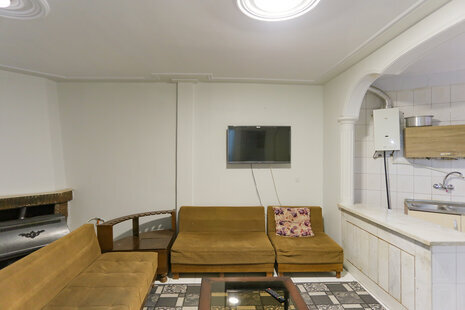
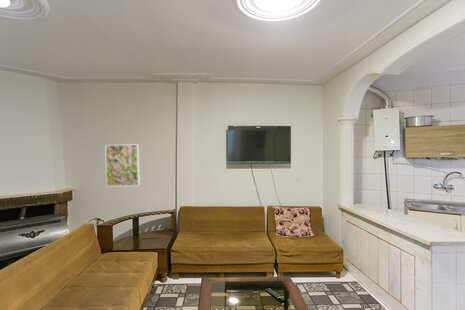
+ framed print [104,144,141,187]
